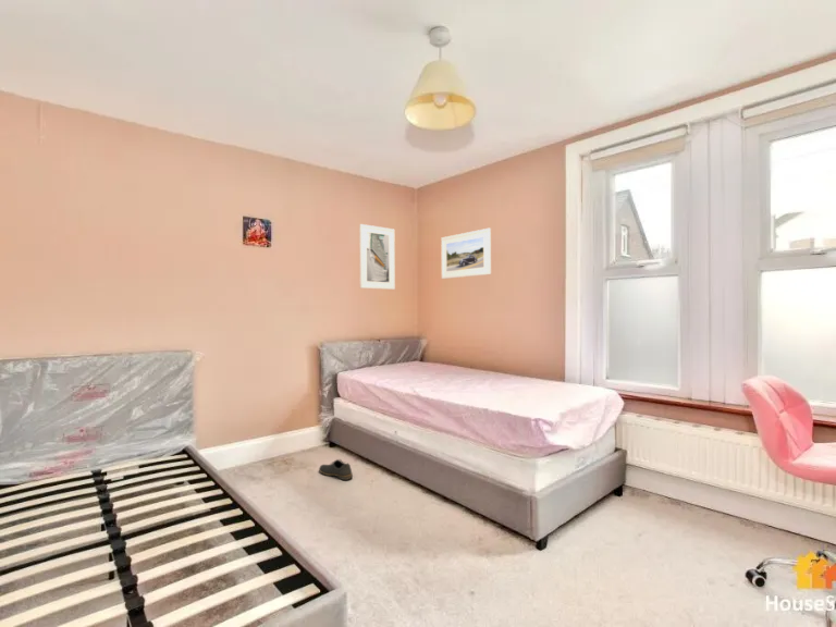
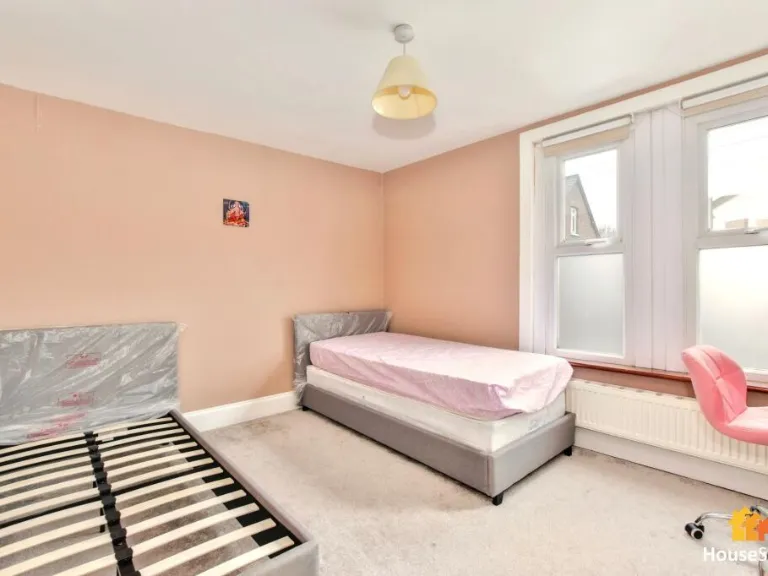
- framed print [440,228,492,280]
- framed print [358,223,396,291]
- shoe [318,458,354,481]
